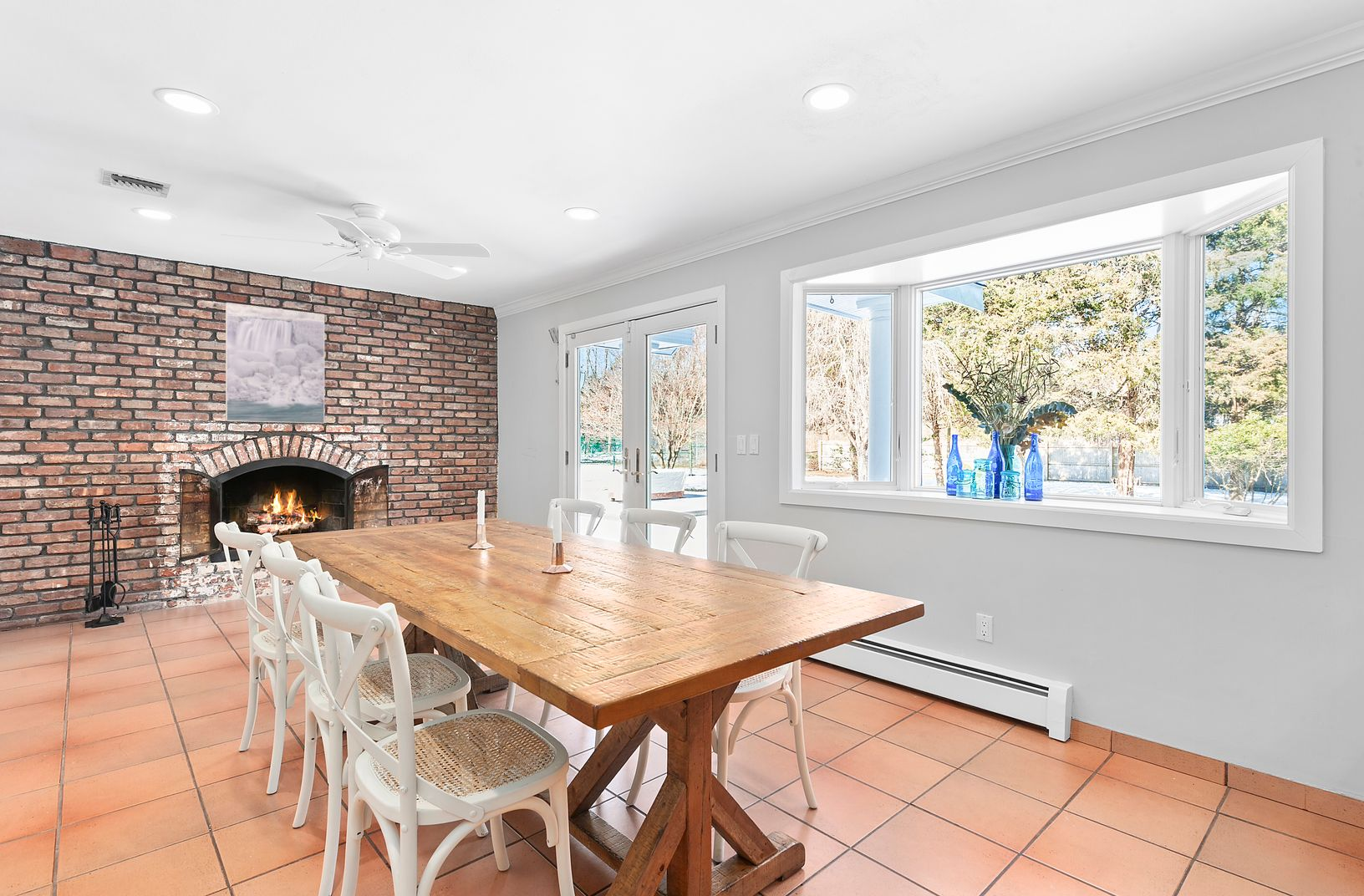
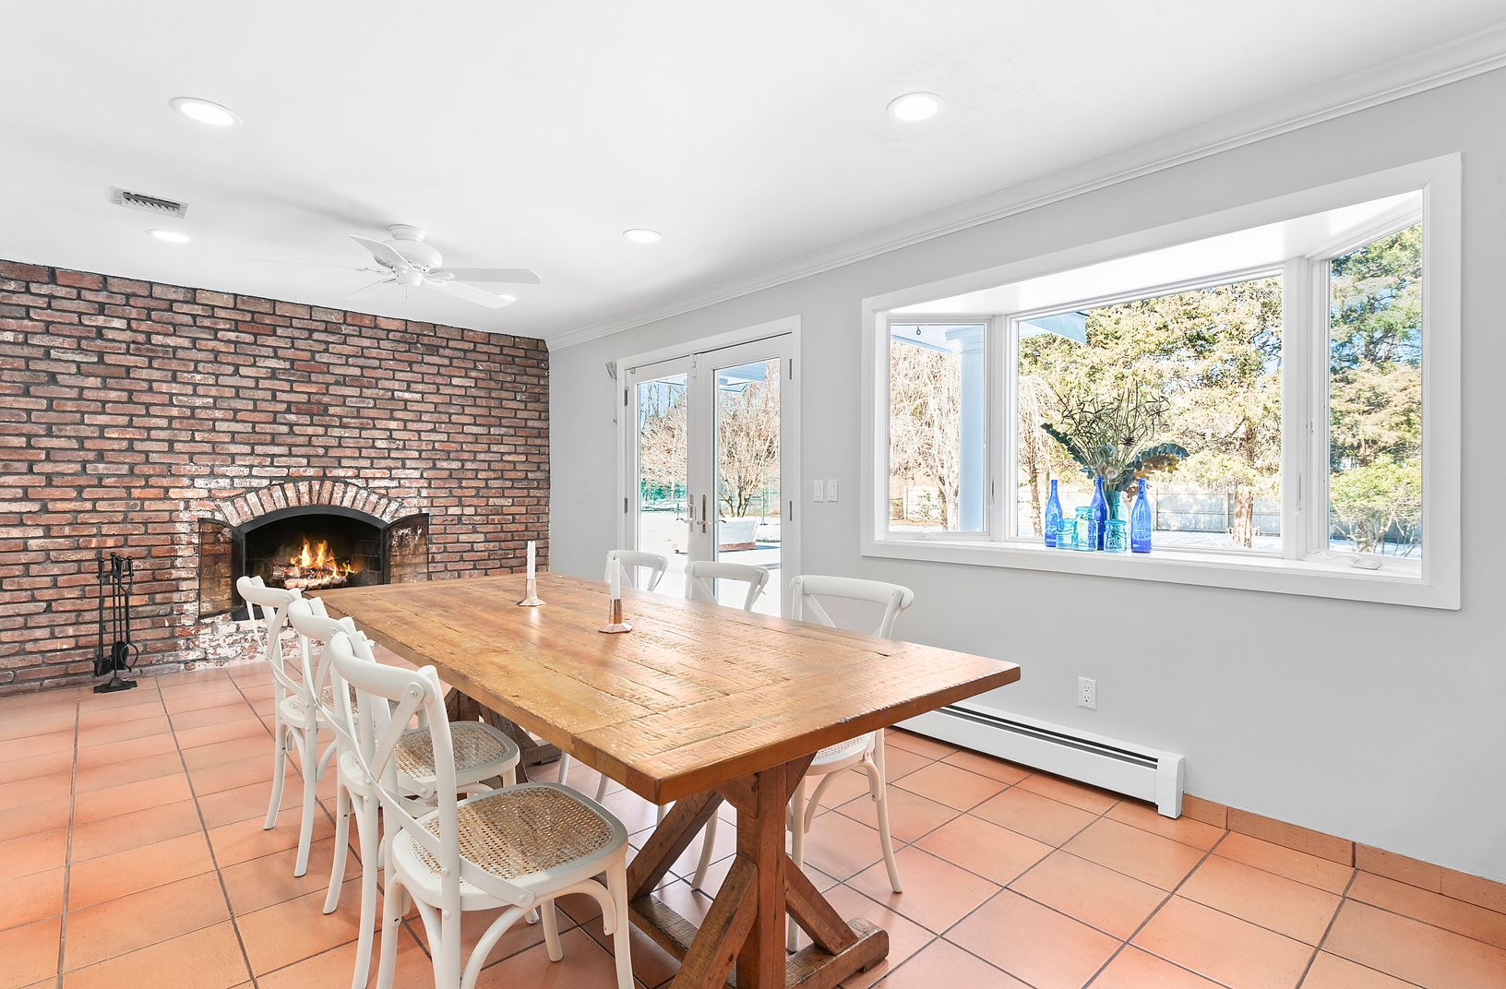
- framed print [225,302,325,424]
